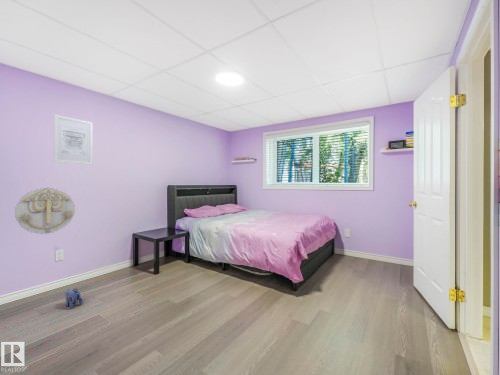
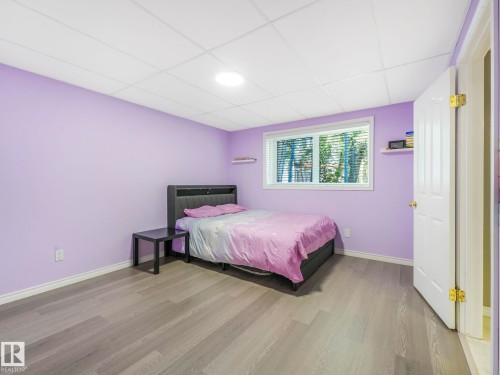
- wall decoration [14,187,76,235]
- wall art [53,113,94,166]
- plush toy [64,287,84,309]
